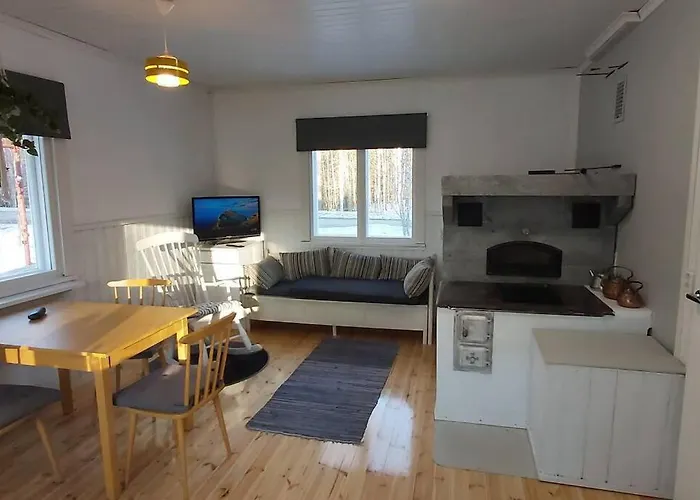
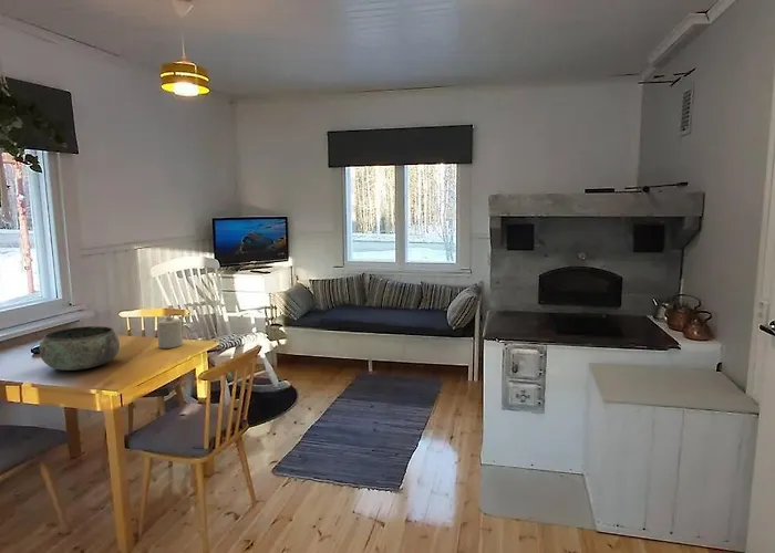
+ candle [156,315,184,349]
+ bowl [39,325,121,372]
